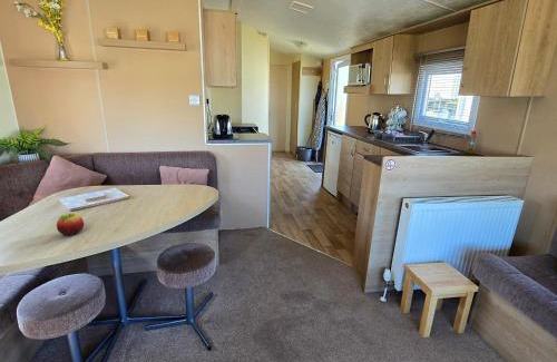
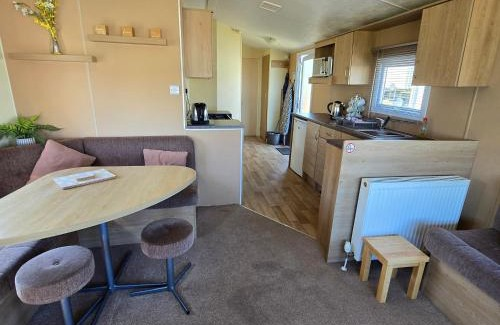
- fruit [56,213,85,237]
